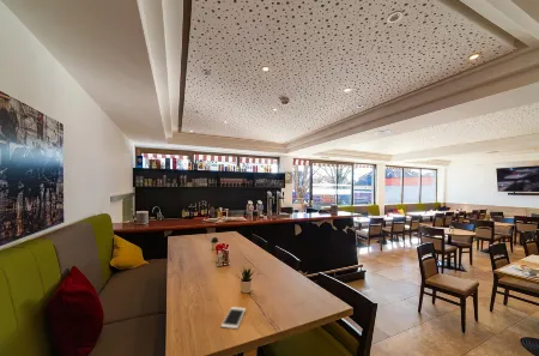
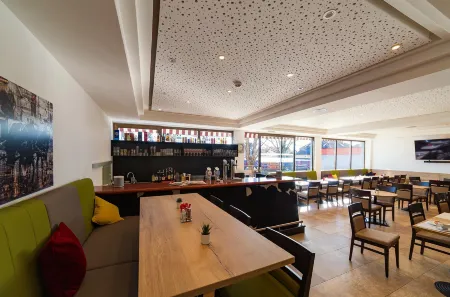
- cell phone [220,306,247,330]
